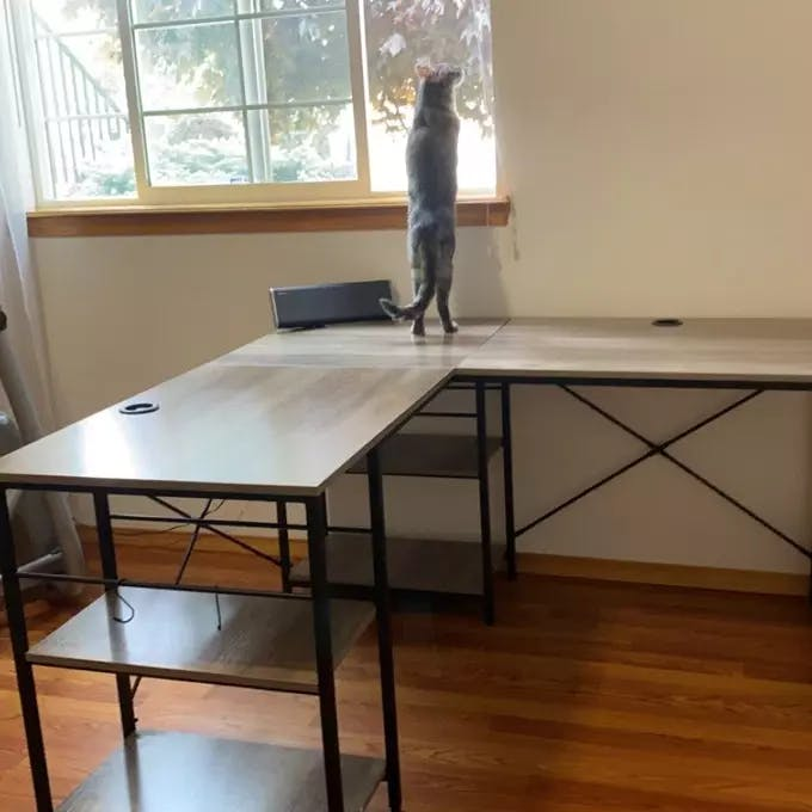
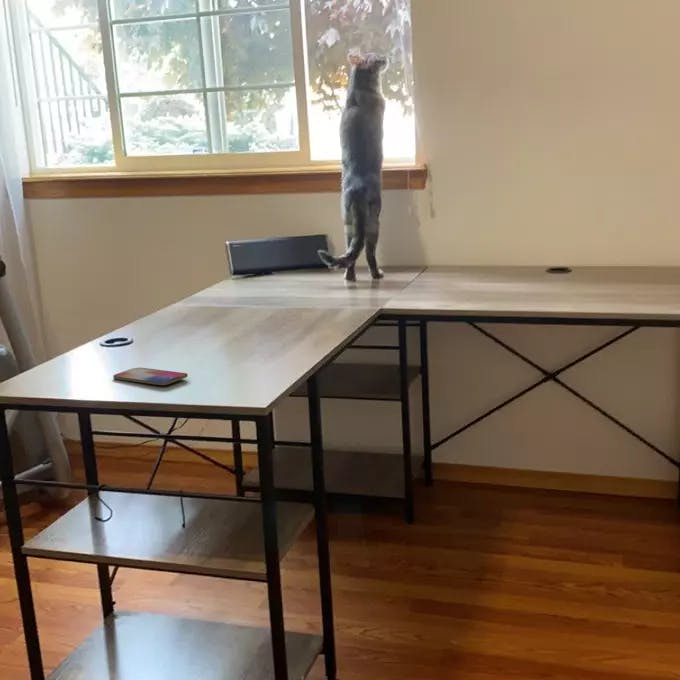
+ smartphone [112,367,189,386]
